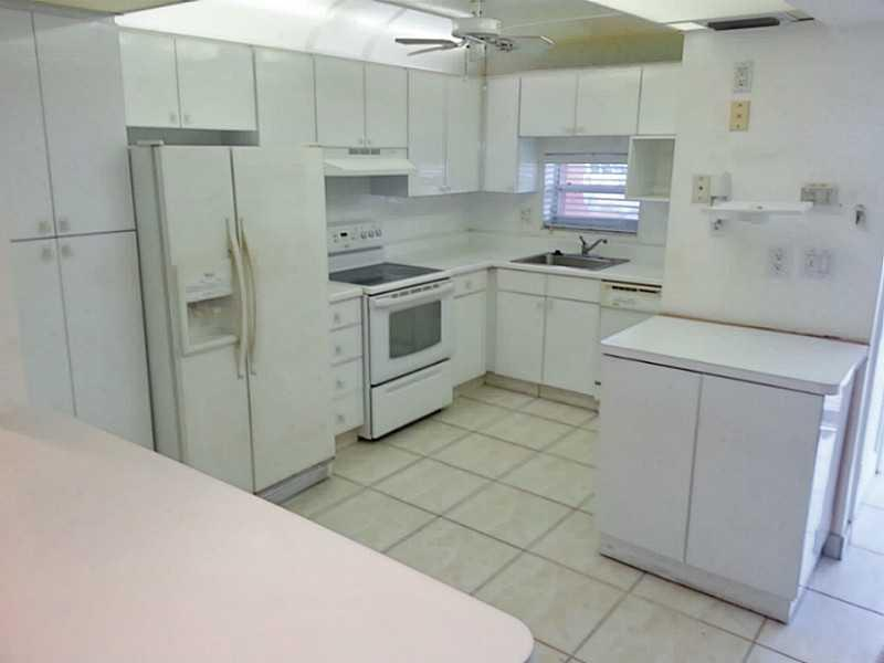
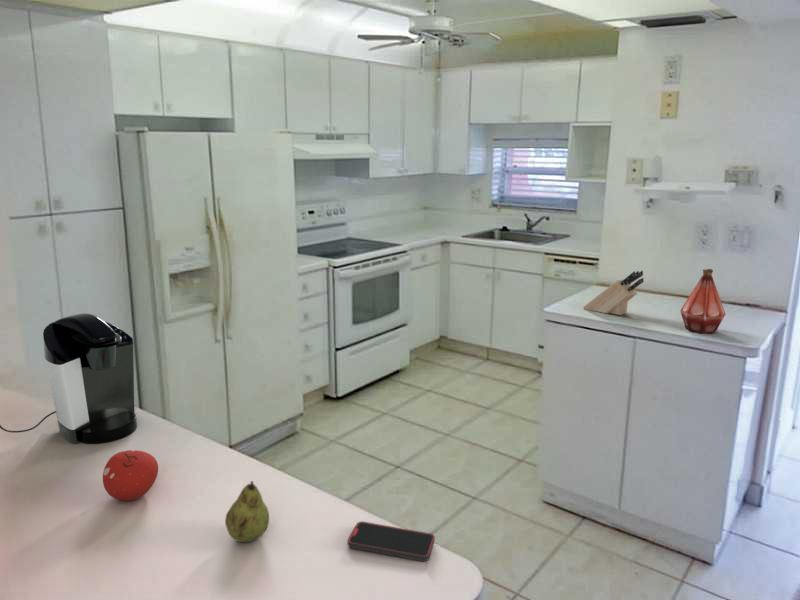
+ fruit [224,480,270,543]
+ coffee maker [0,312,138,445]
+ smartphone [347,521,436,562]
+ knife block [582,270,645,316]
+ fruit [102,449,159,502]
+ bottle [679,268,727,335]
